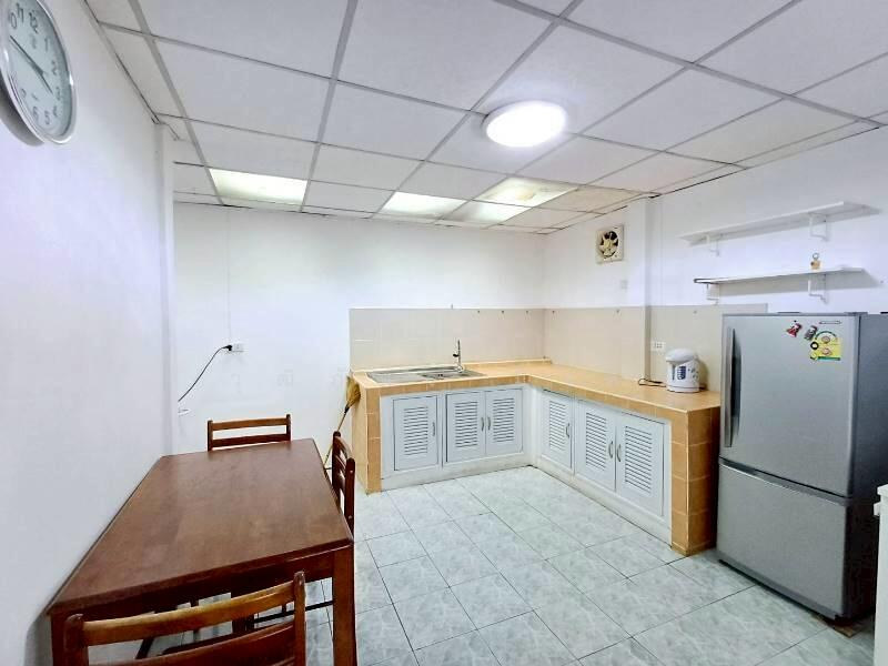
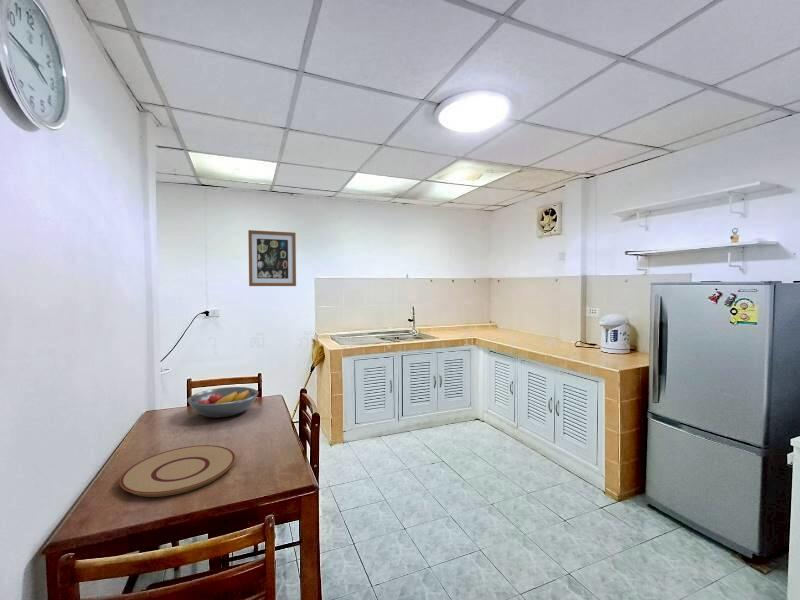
+ wall art [247,229,297,287]
+ fruit bowl [186,386,260,418]
+ plate [119,444,236,498]
